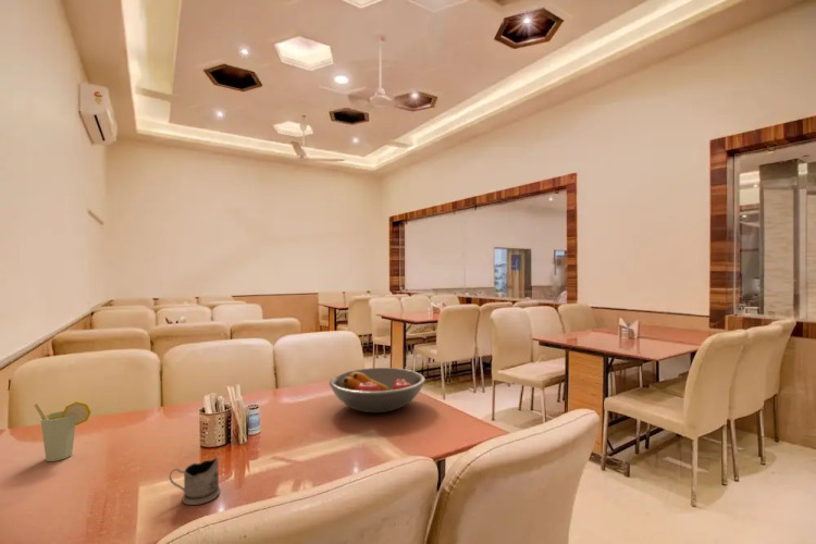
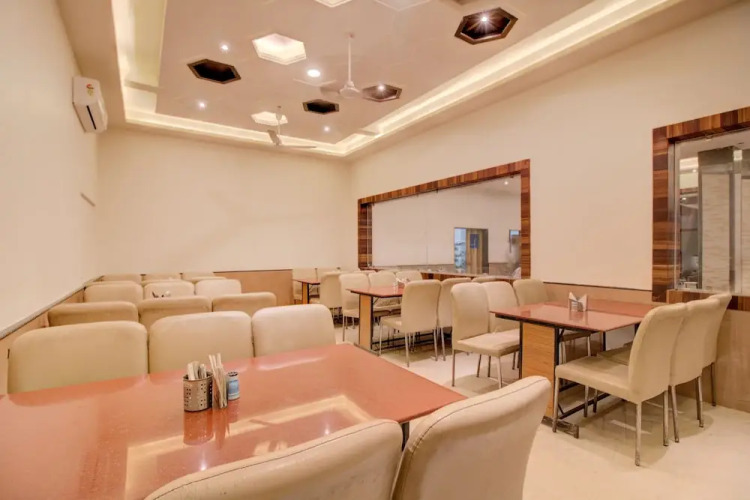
- fruit bowl [329,367,426,413]
- tea glass holder [169,456,222,506]
- cup [33,400,92,462]
